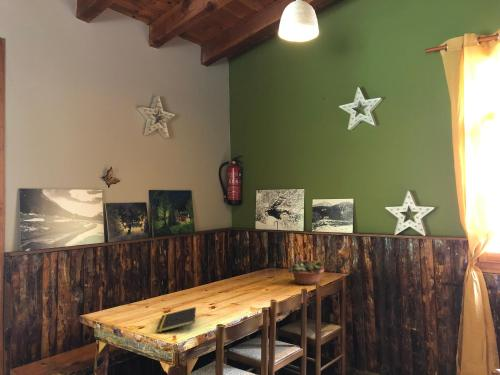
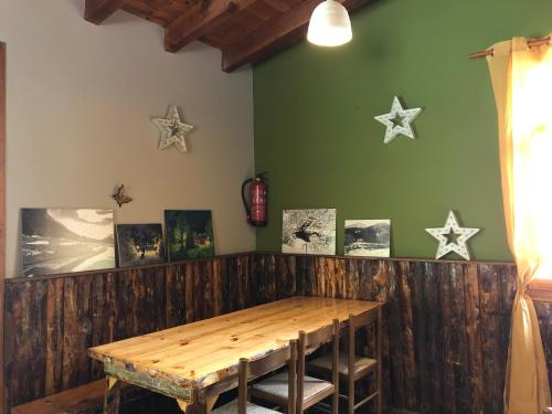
- succulent planter [283,255,325,286]
- notepad [155,306,197,334]
